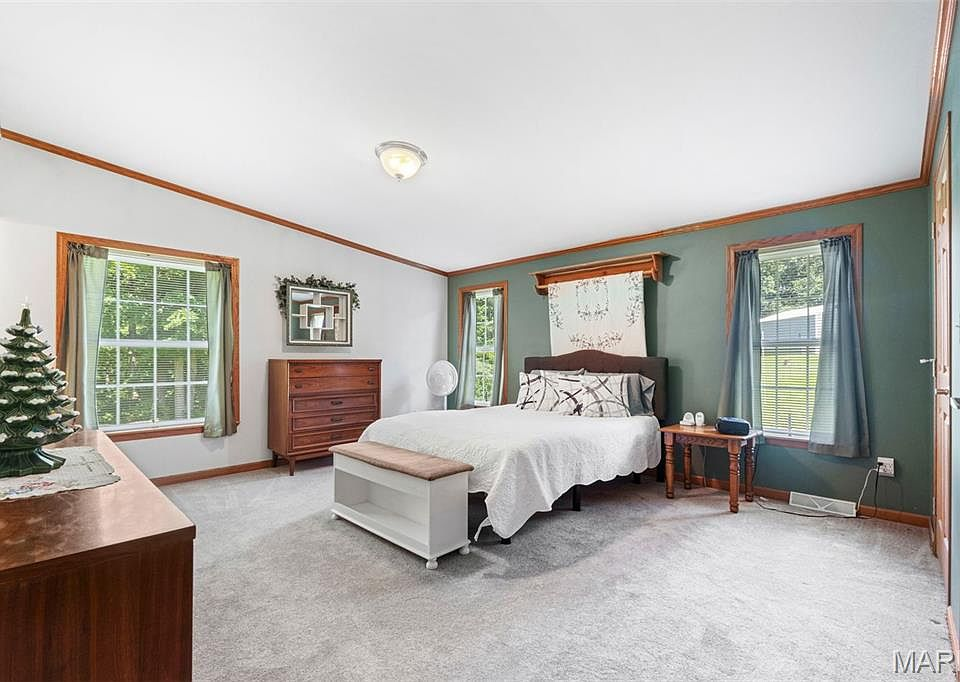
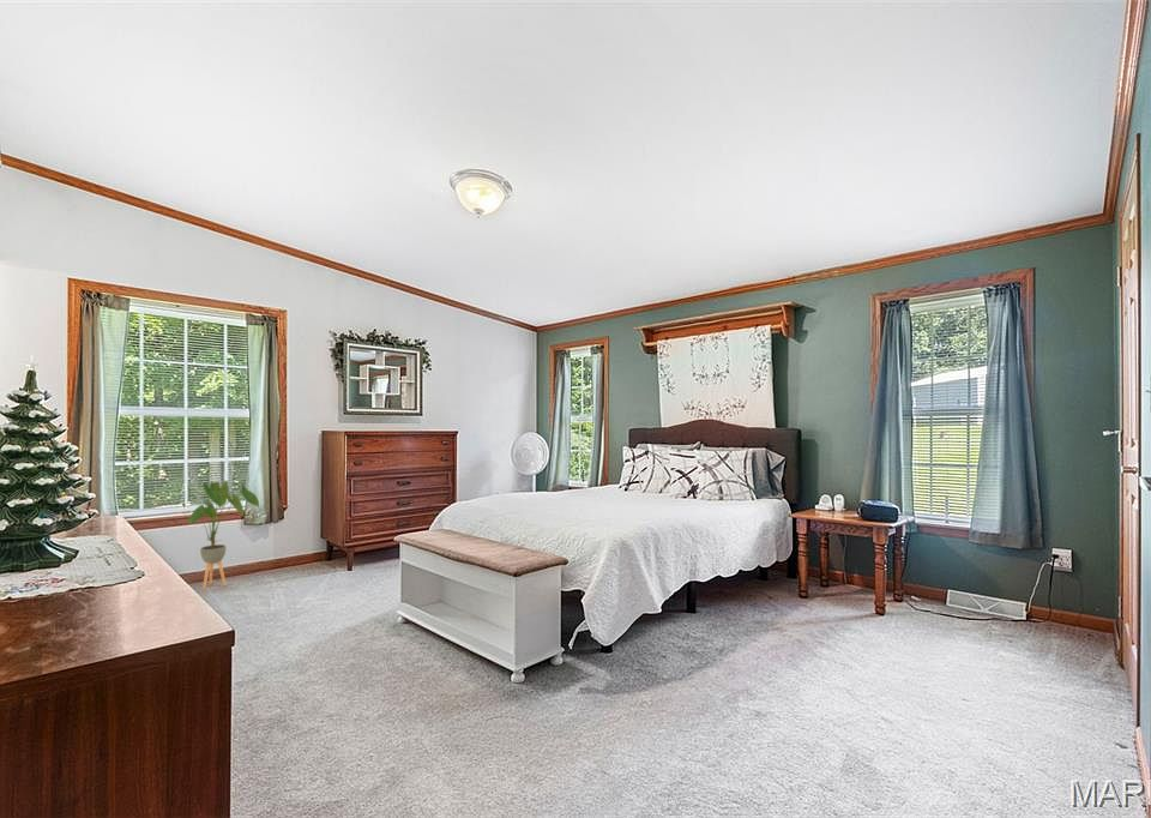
+ house plant [186,480,260,591]
